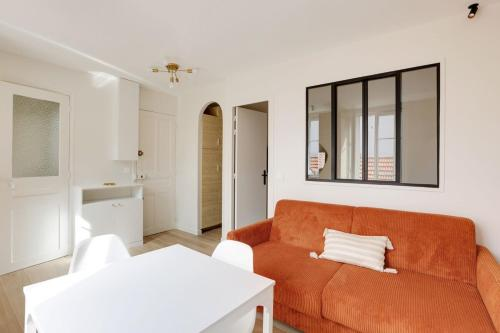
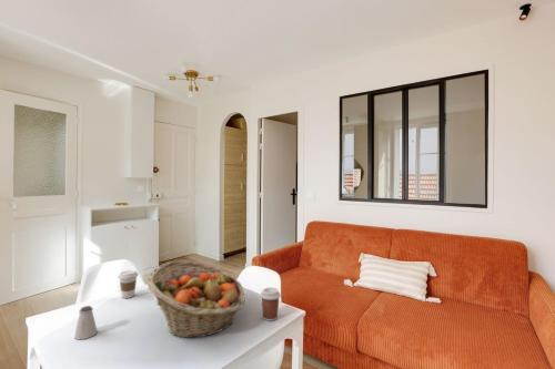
+ saltshaker [73,305,99,340]
+ coffee cup [117,269,139,299]
+ coffee cup [259,286,282,322]
+ fruit basket [147,260,245,339]
